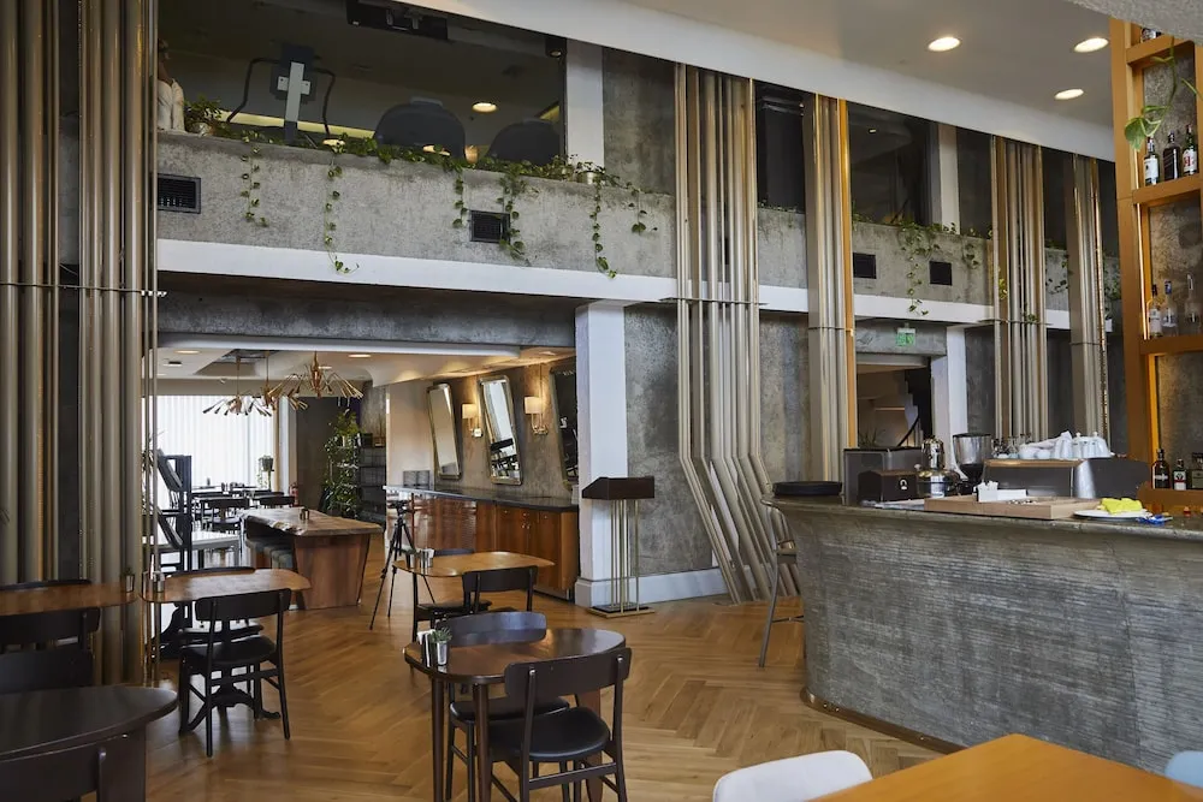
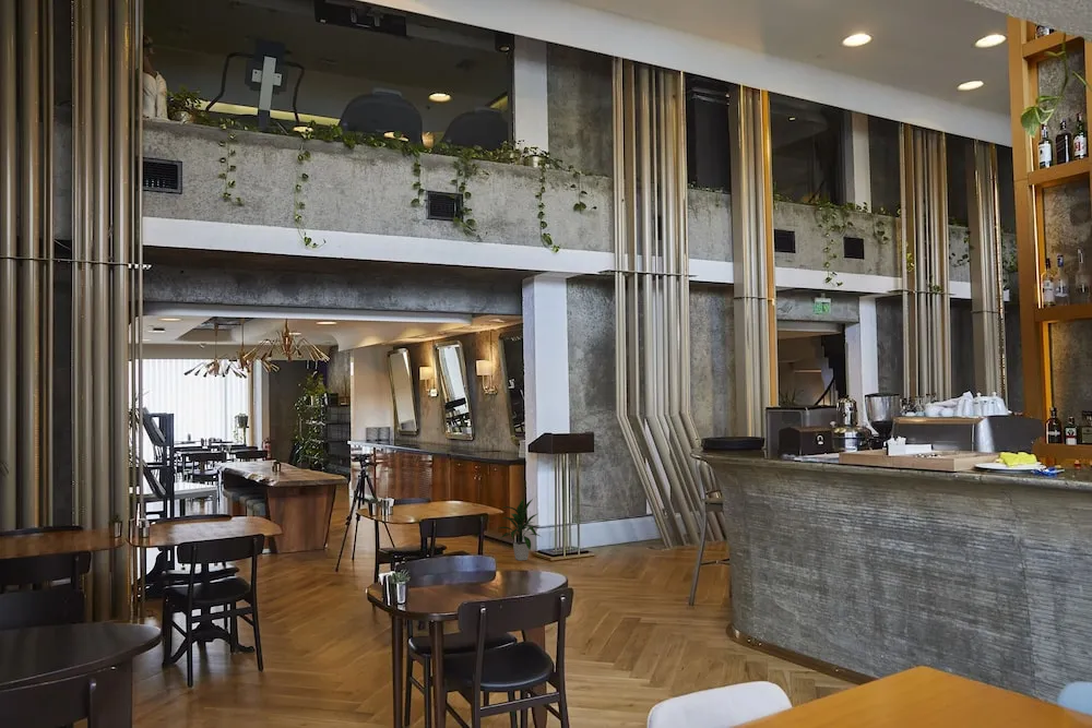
+ indoor plant [495,498,543,562]
